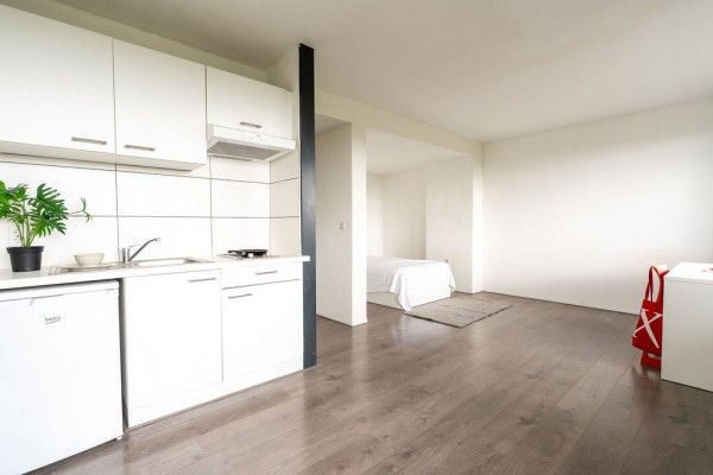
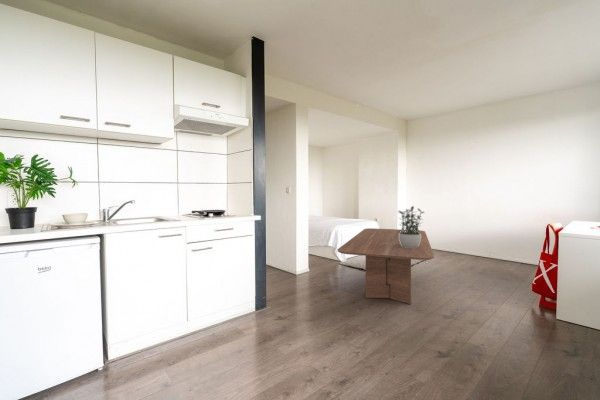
+ dining table [337,227,435,305]
+ potted plant [397,205,425,248]
